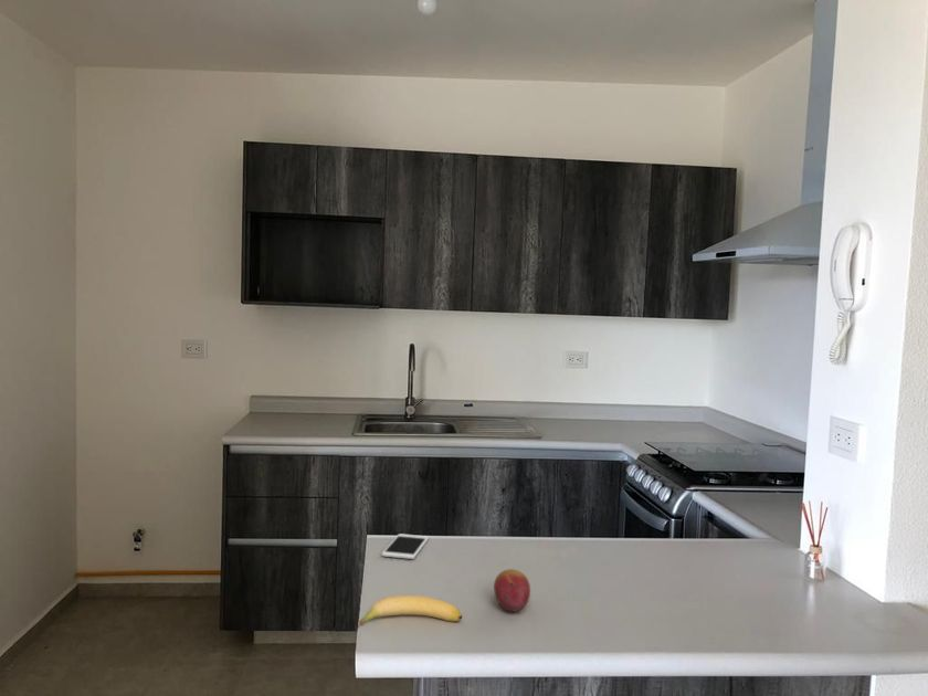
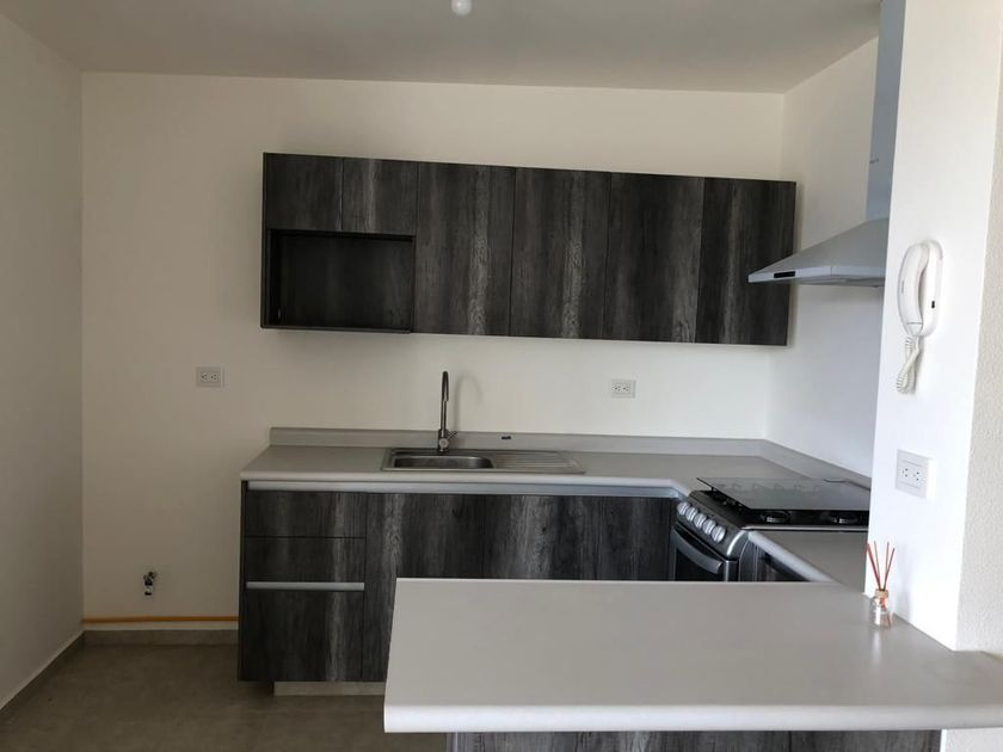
- cell phone [380,532,430,560]
- fruit [493,568,531,613]
- banana [357,594,463,626]
